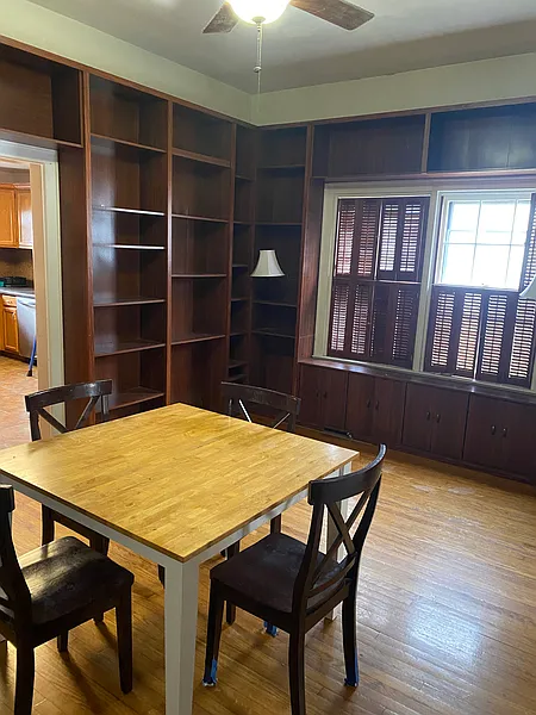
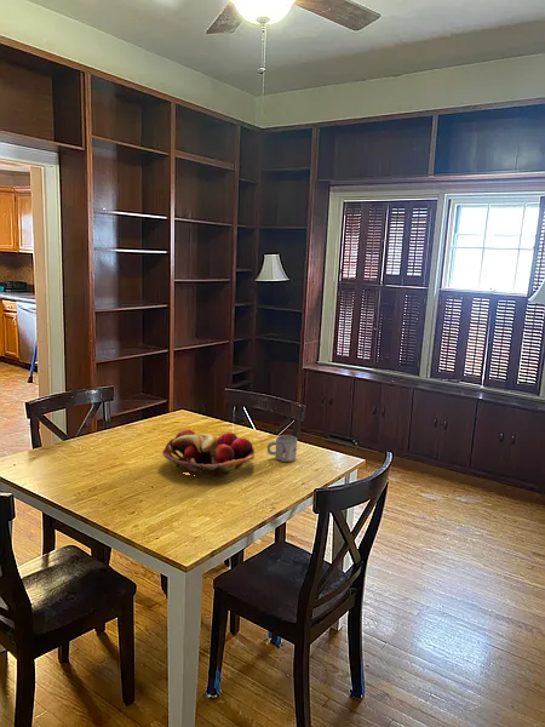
+ fruit basket [161,429,256,476]
+ mug [266,434,298,463]
